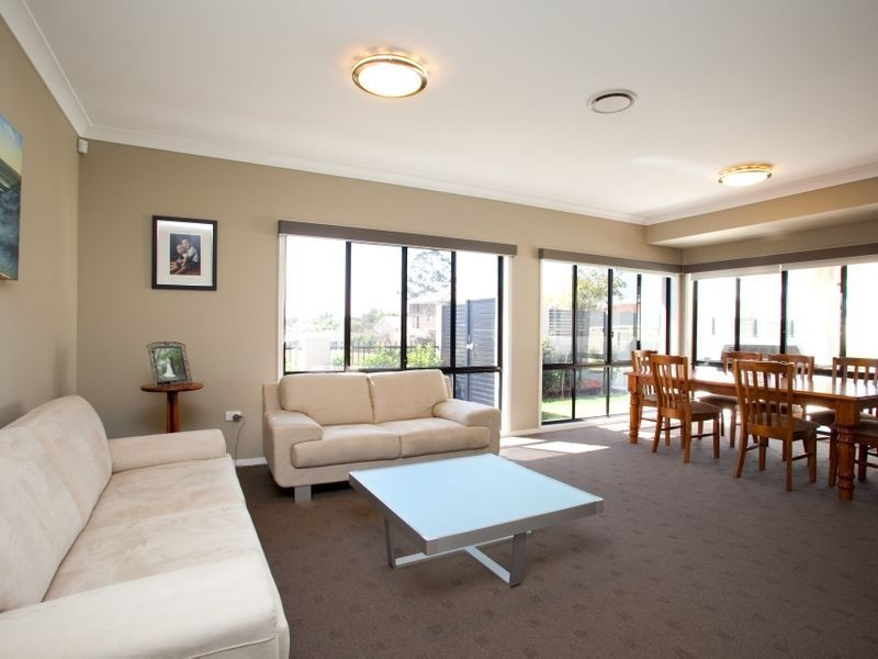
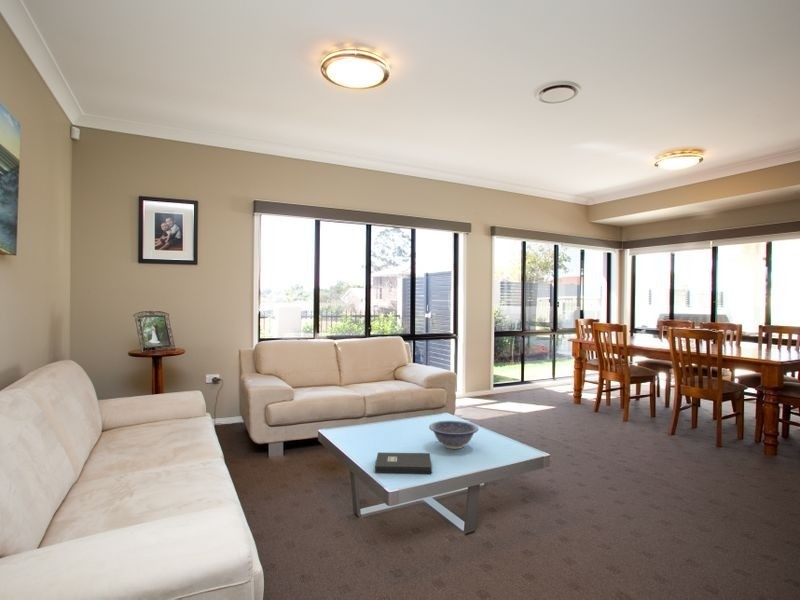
+ book [374,452,433,474]
+ decorative bowl [428,420,479,450]
